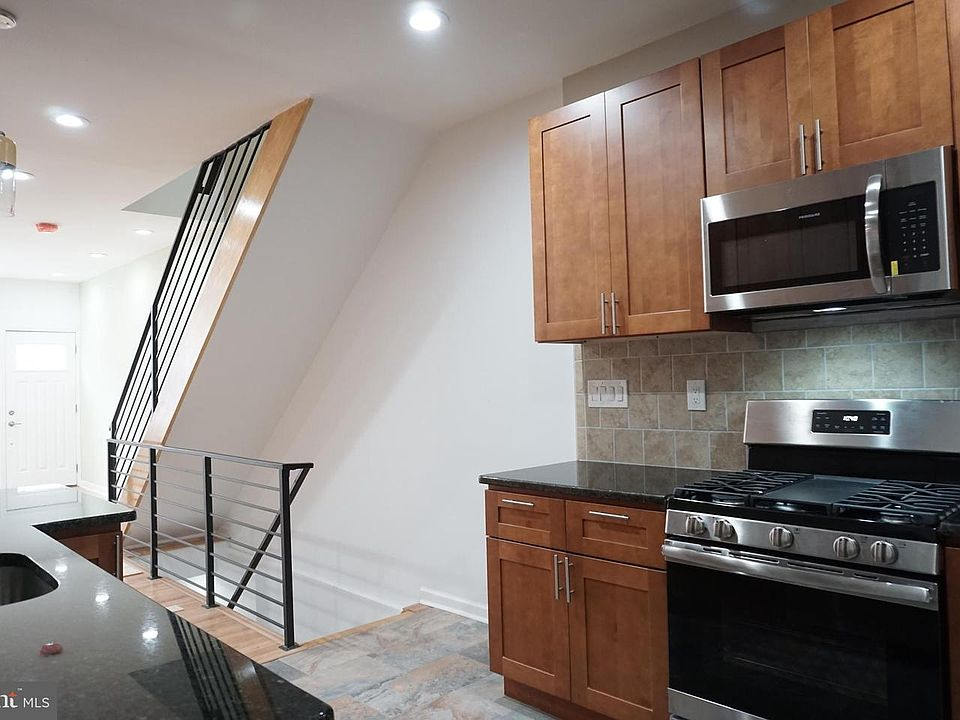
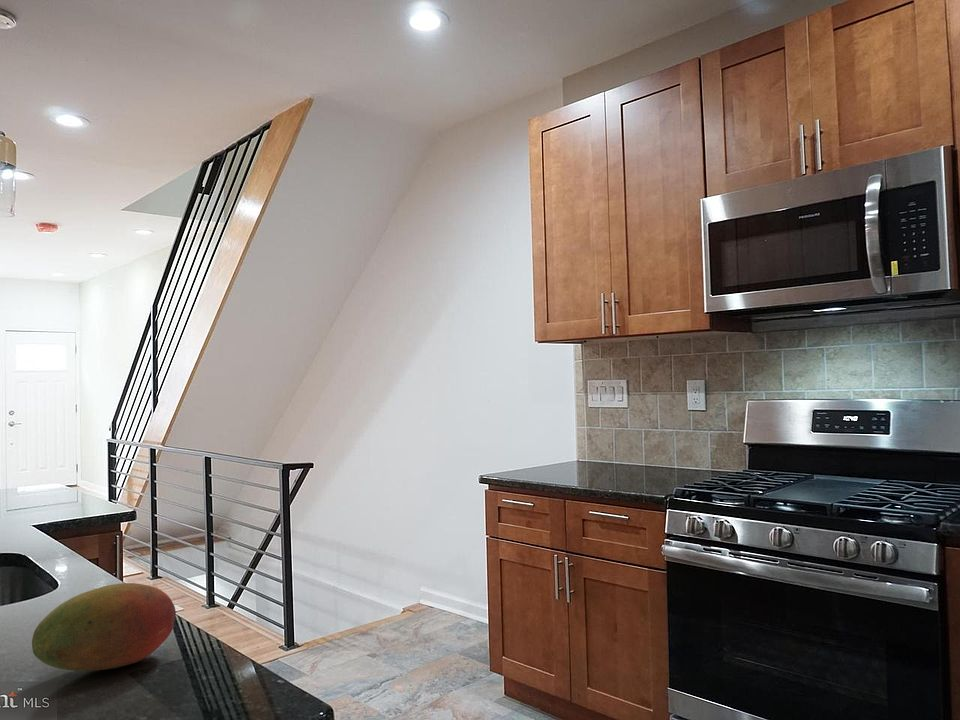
+ fruit [31,582,177,672]
